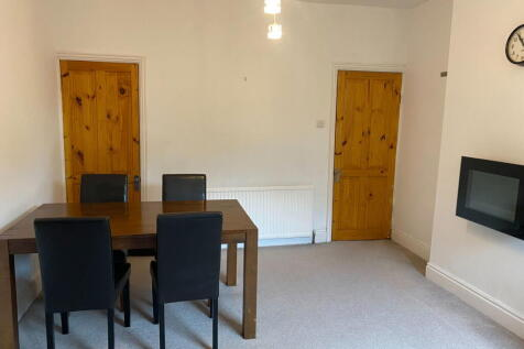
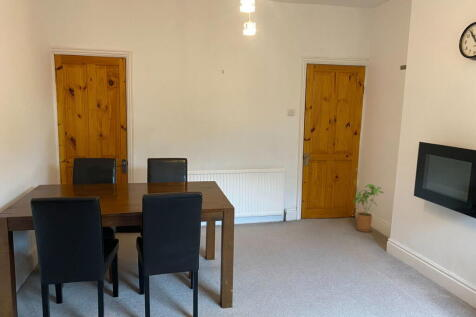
+ house plant [353,183,385,233]
